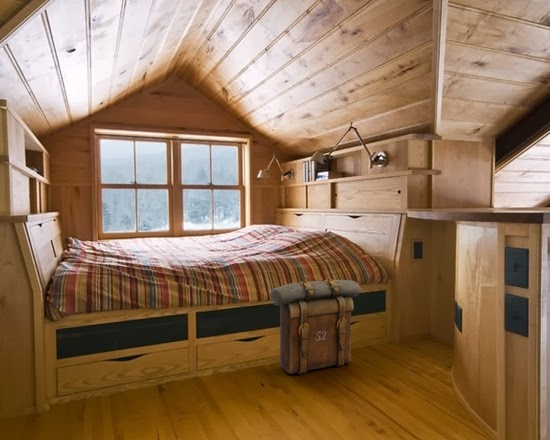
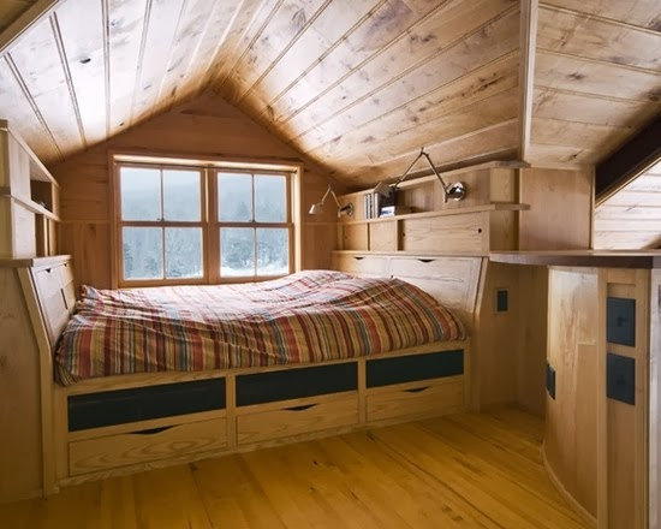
- backpack [269,276,362,376]
